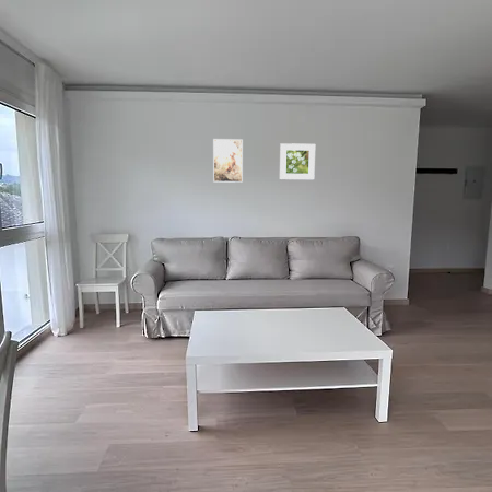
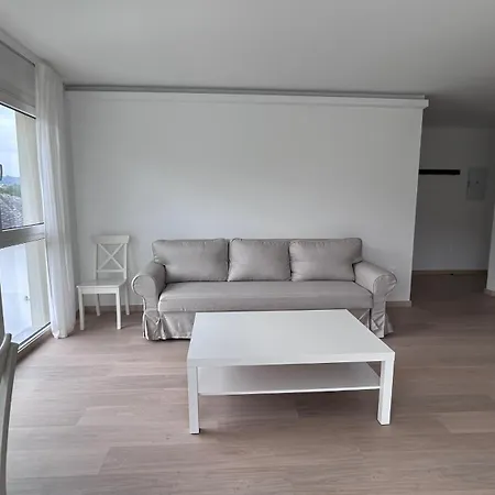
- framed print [279,142,316,180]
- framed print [212,138,244,184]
